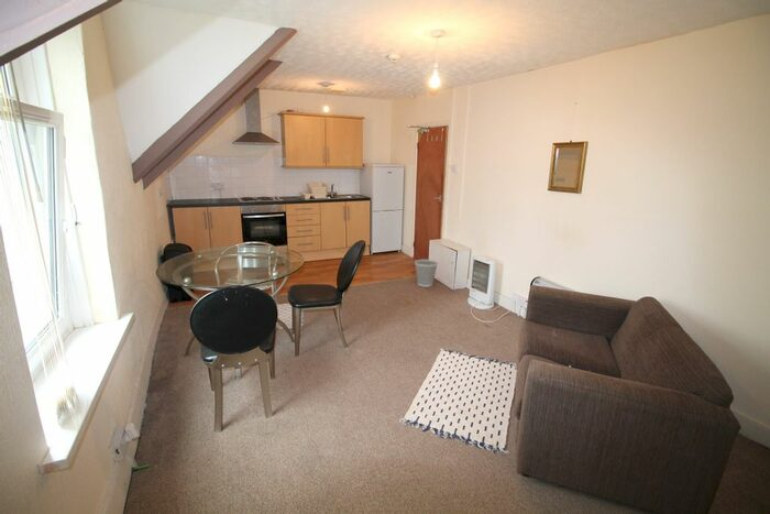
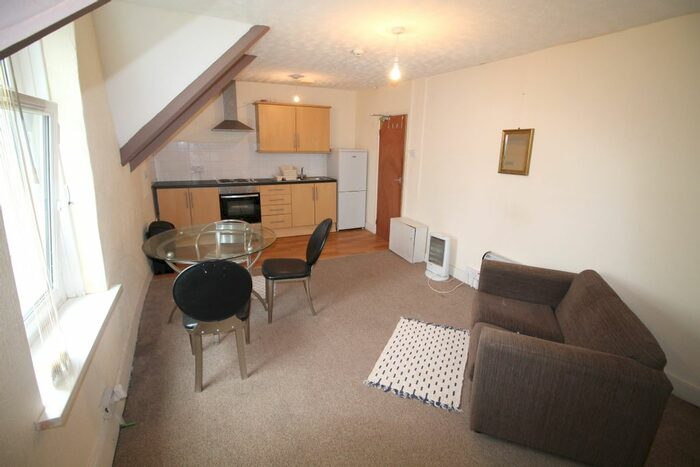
- wastebasket [414,259,439,288]
